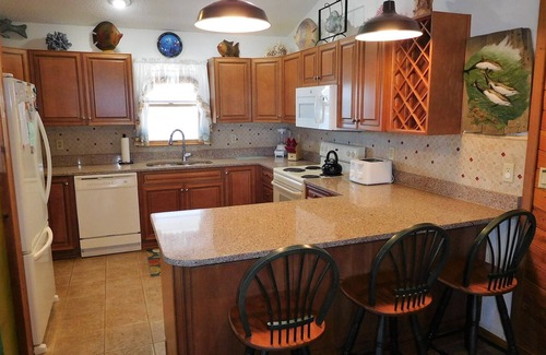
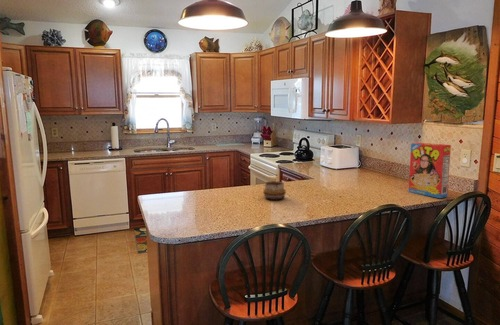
+ decorative bowl [262,180,287,201]
+ cereal box [408,142,452,199]
